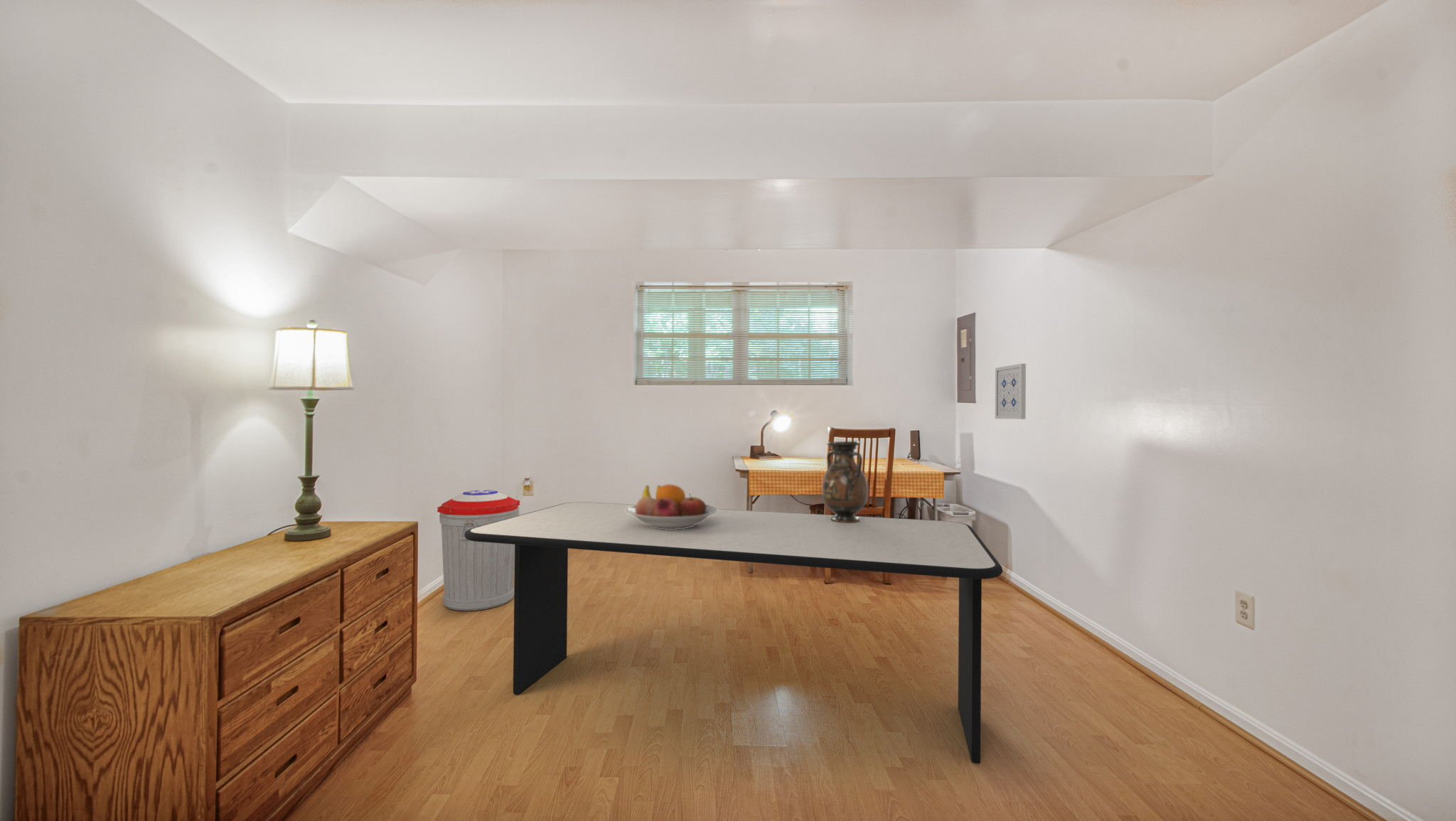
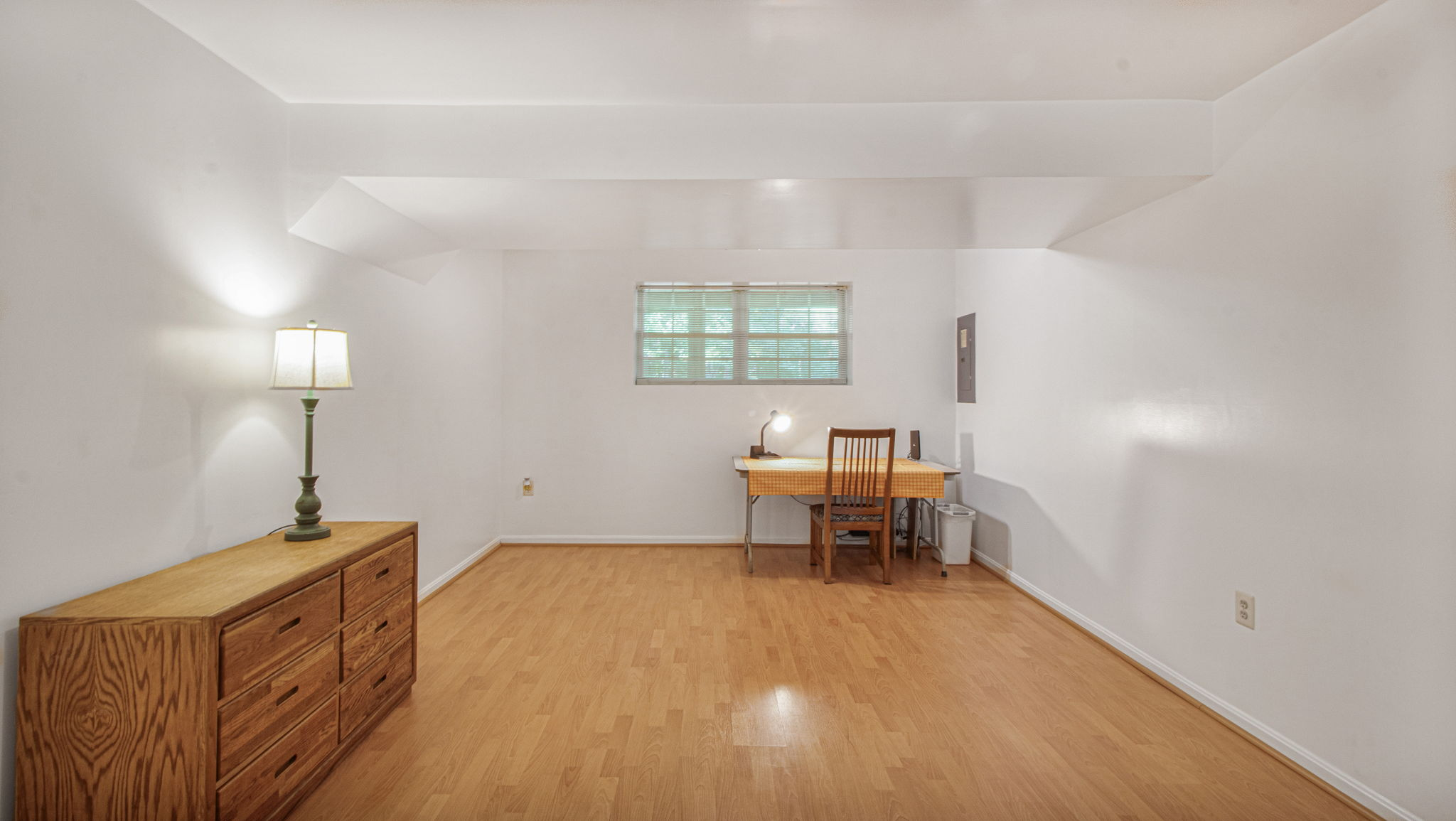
- fruit bowl [626,483,719,530]
- wall art [995,363,1027,420]
- trash can [437,489,520,611]
- dining table [464,501,1003,764]
- vase [821,441,869,523]
